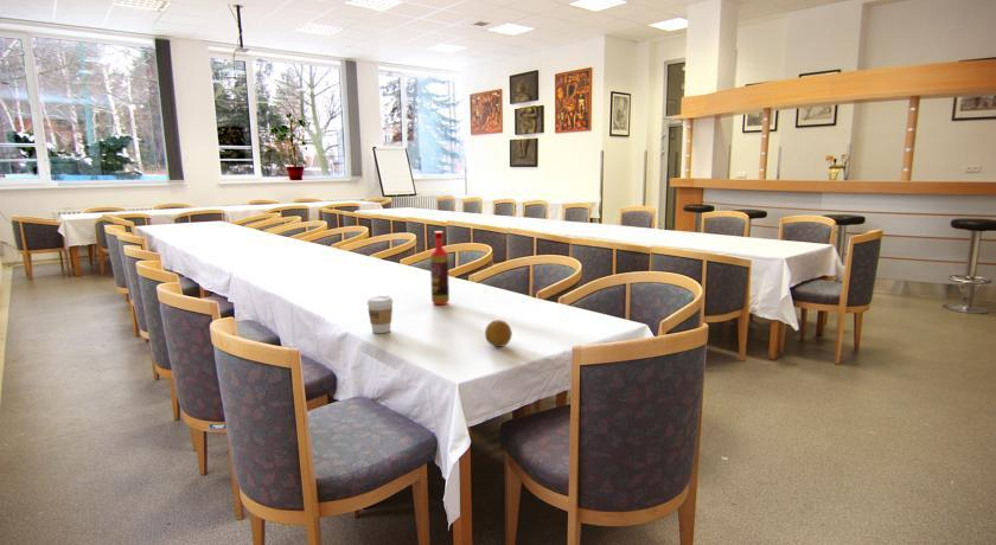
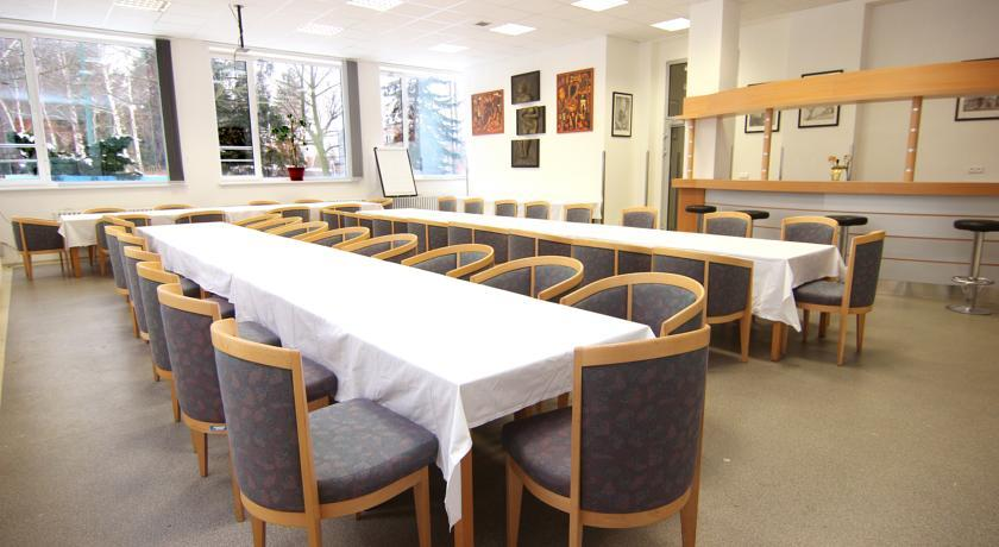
- fruit [484,319,513,347]
- bottle [429,230,451,306]
- coffee cup [366,295,394,334]
